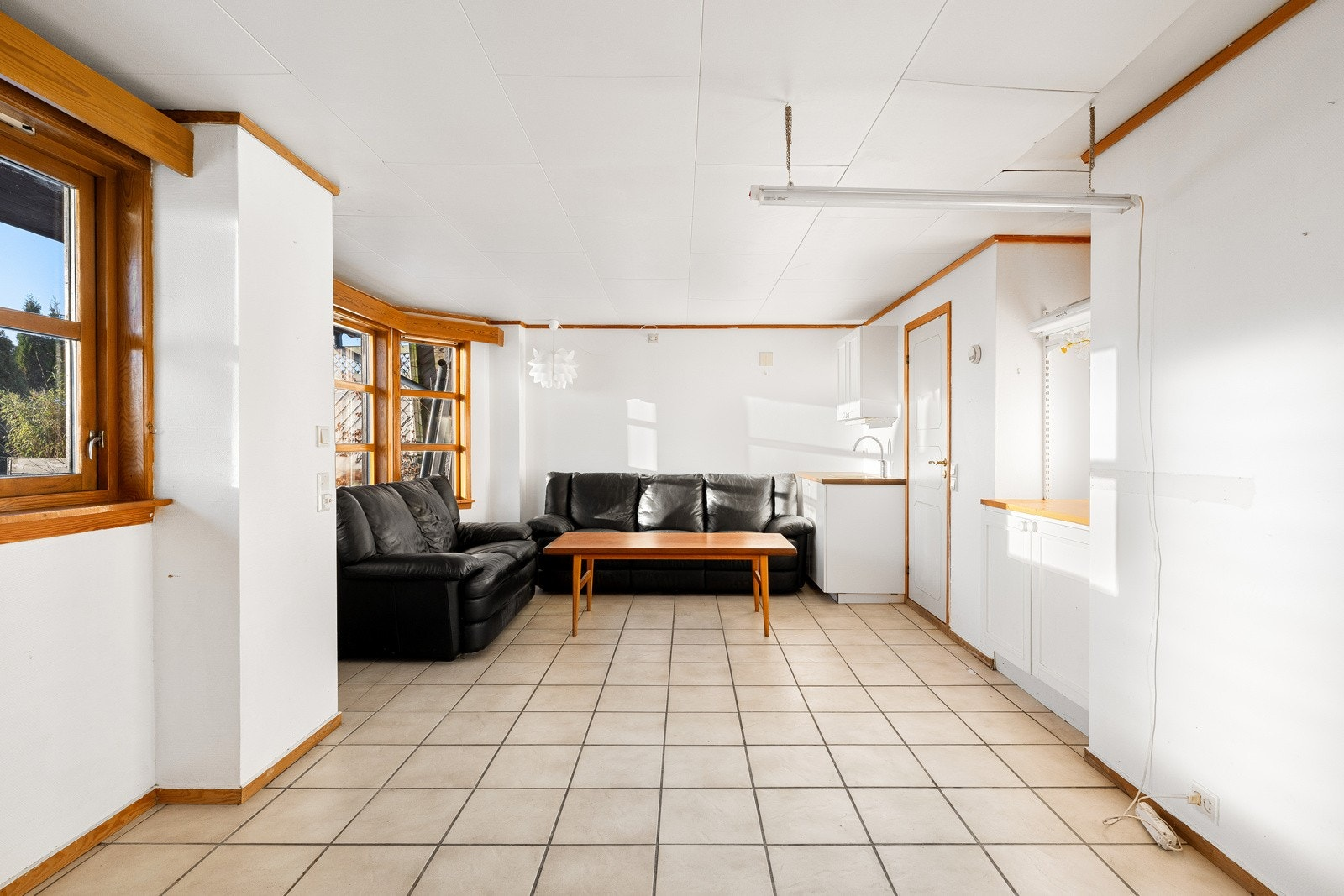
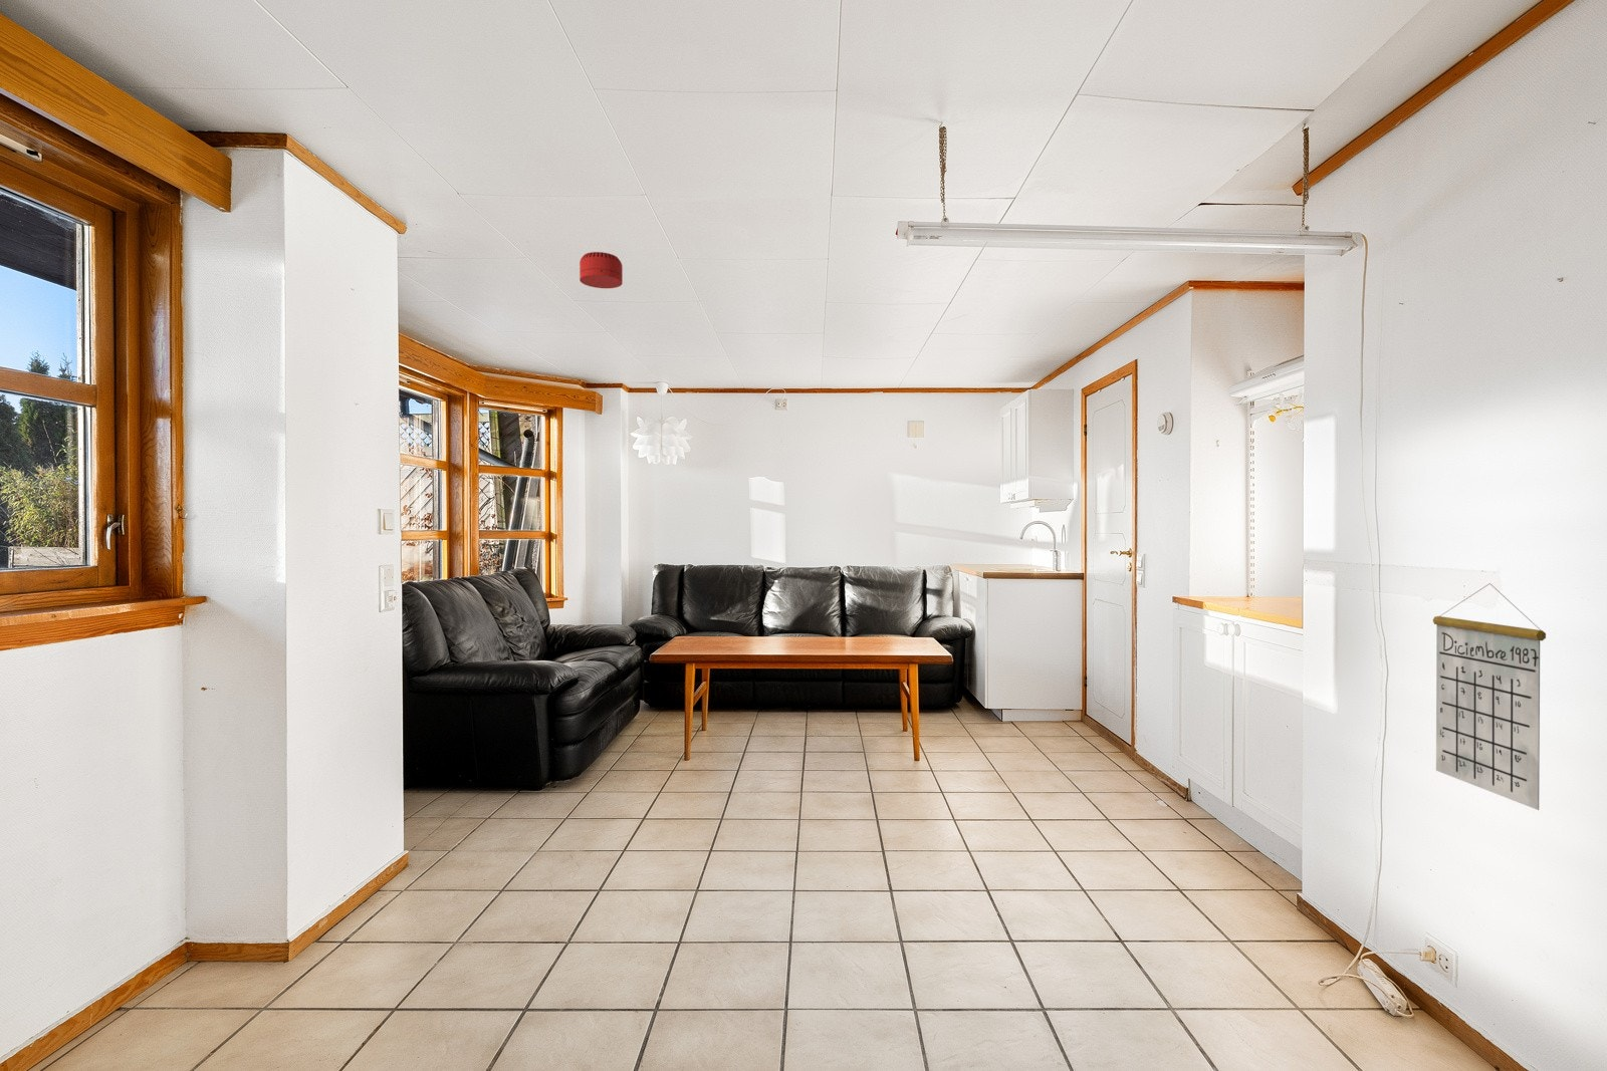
+ calendar [1432,582,1547,812]
+ smoke detector [579,251,624,289]
